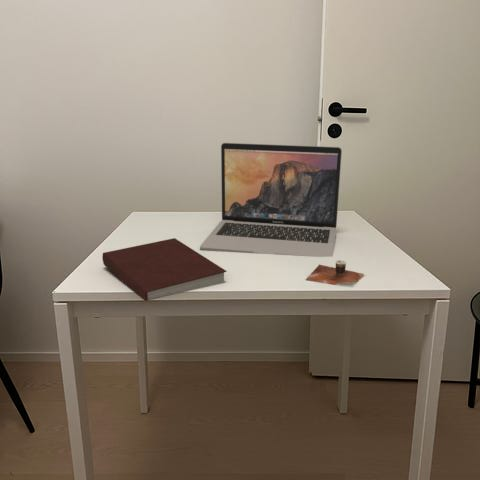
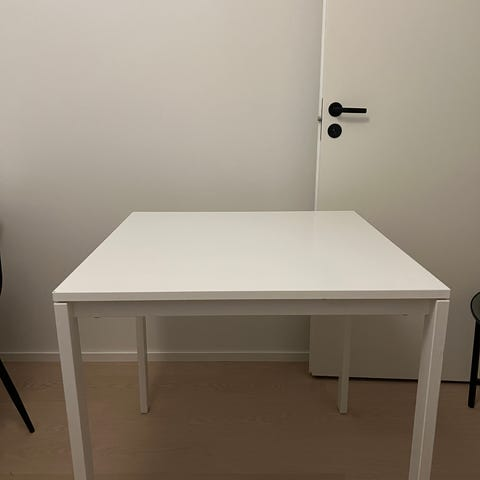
- laptop [199,142,343,258]
- notebook [101,237,228,302]
- cup [305,259,365,285]
